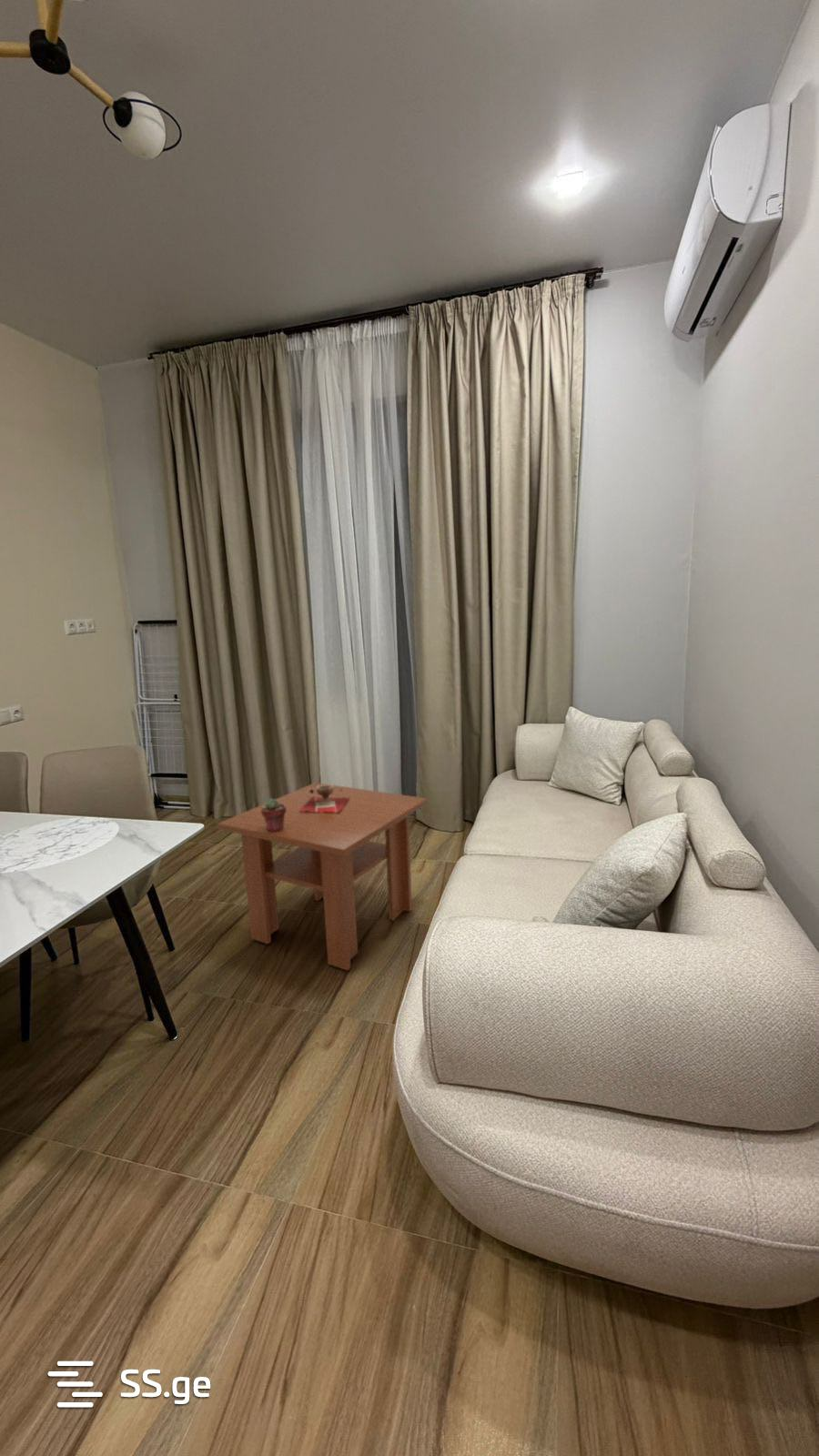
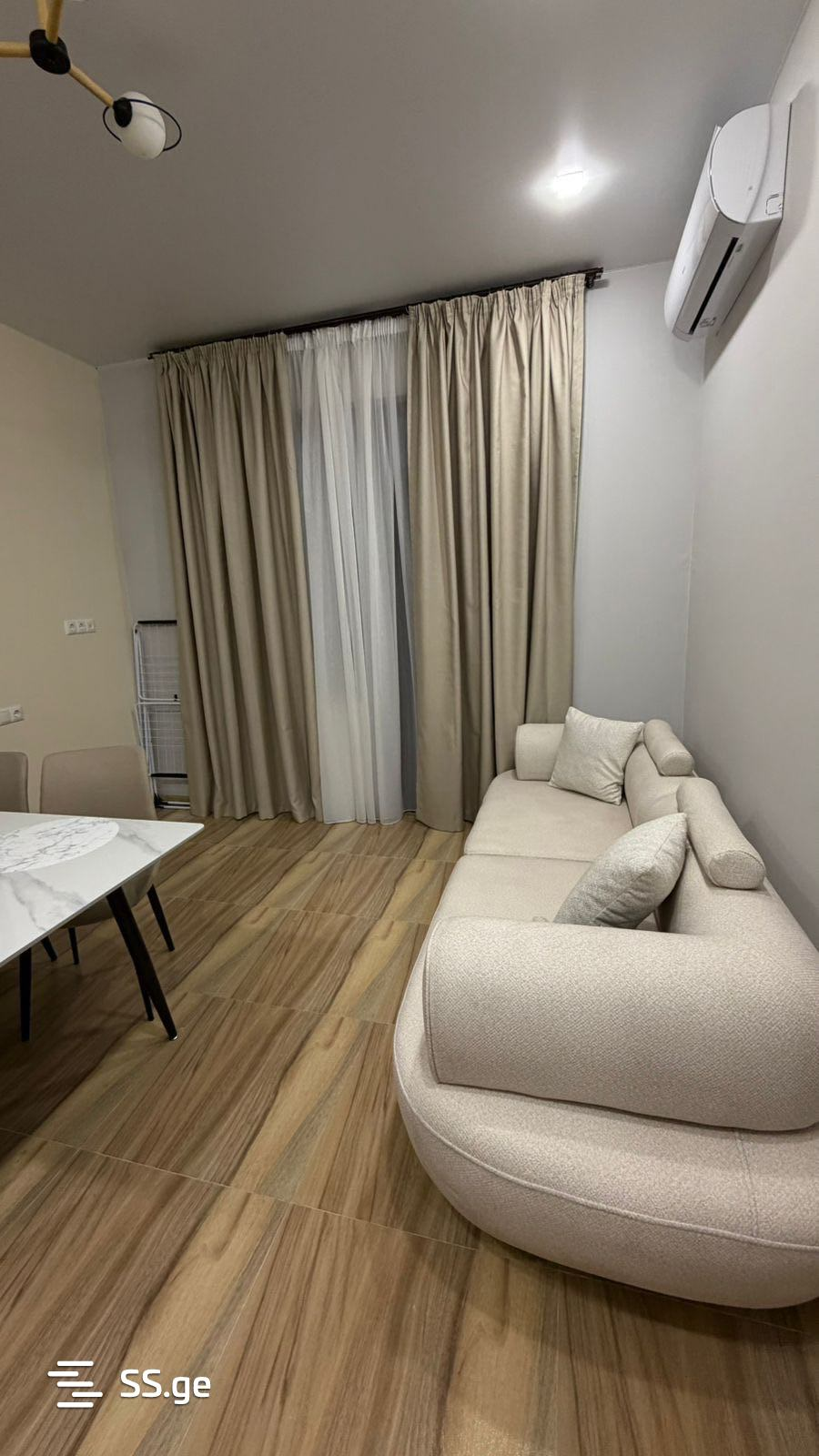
- coffee table [217,782,429,971]
- potted succulent [261,797,287,832]
- decorative bowl [299,784,349,813]
